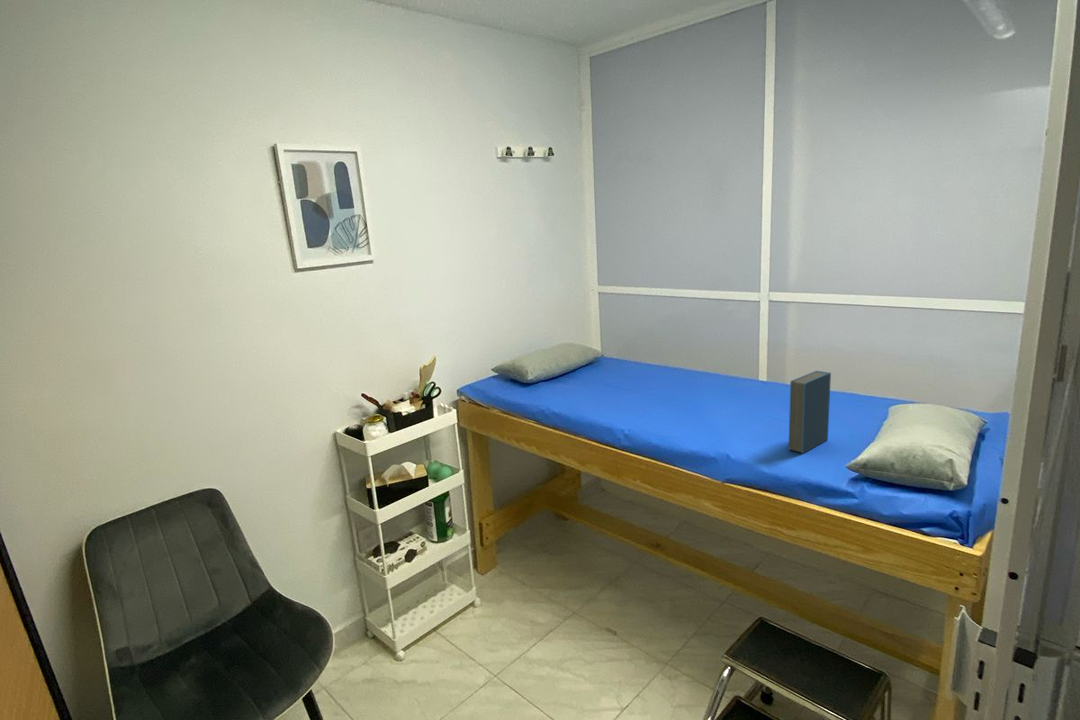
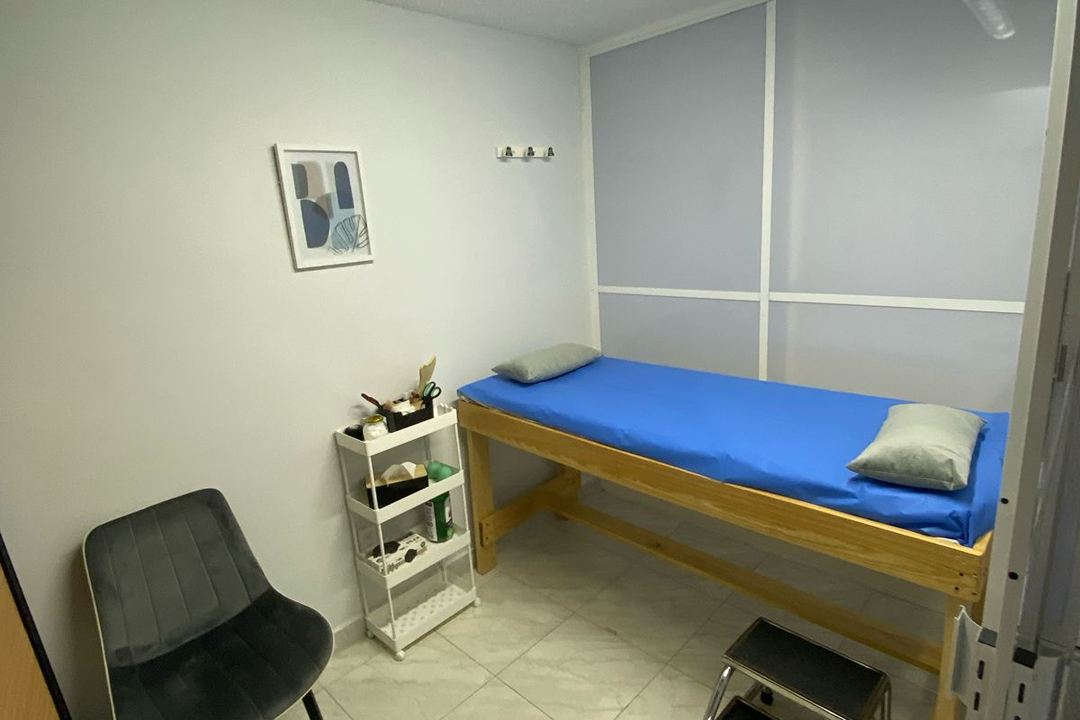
- book [787,369,832,455]
